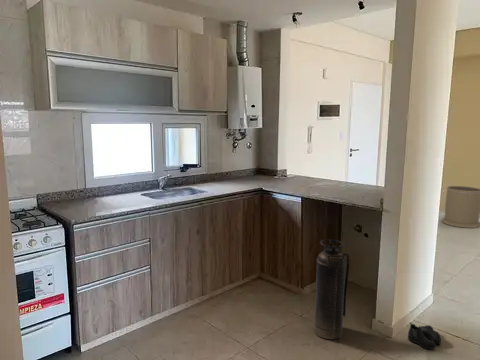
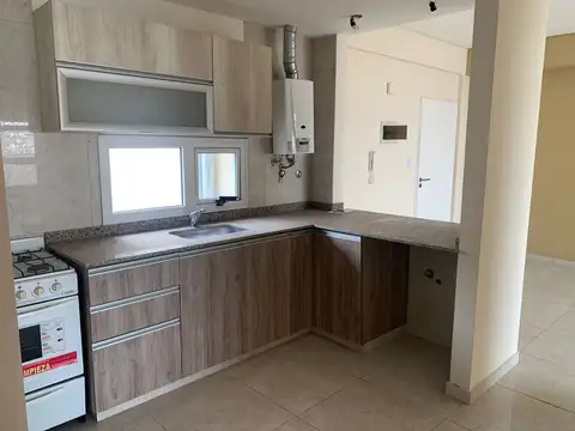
- boots [407,321,442,350]
- trash can [441,185,480,229]
- fire extinguisher [313,238,351,341]
